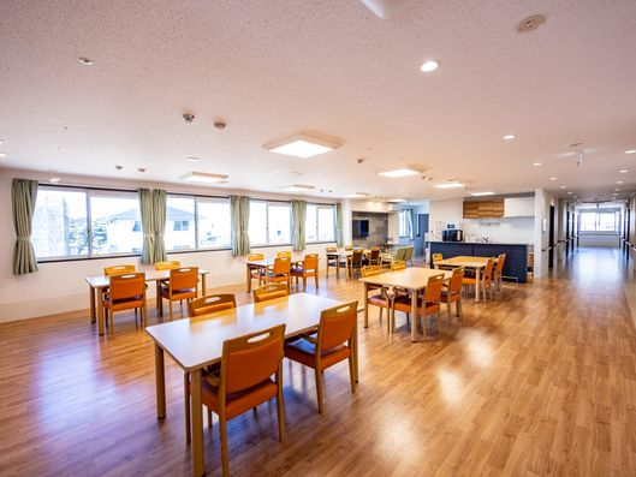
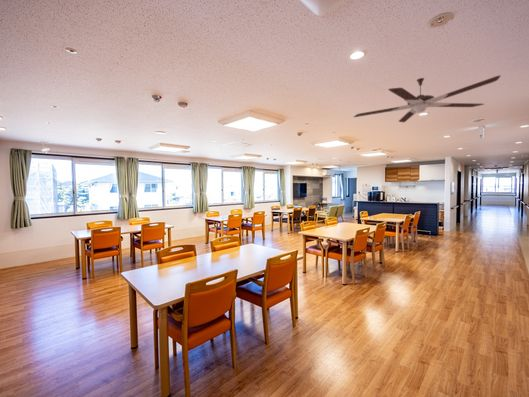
+ ceiling fan [353,74,502,123]
